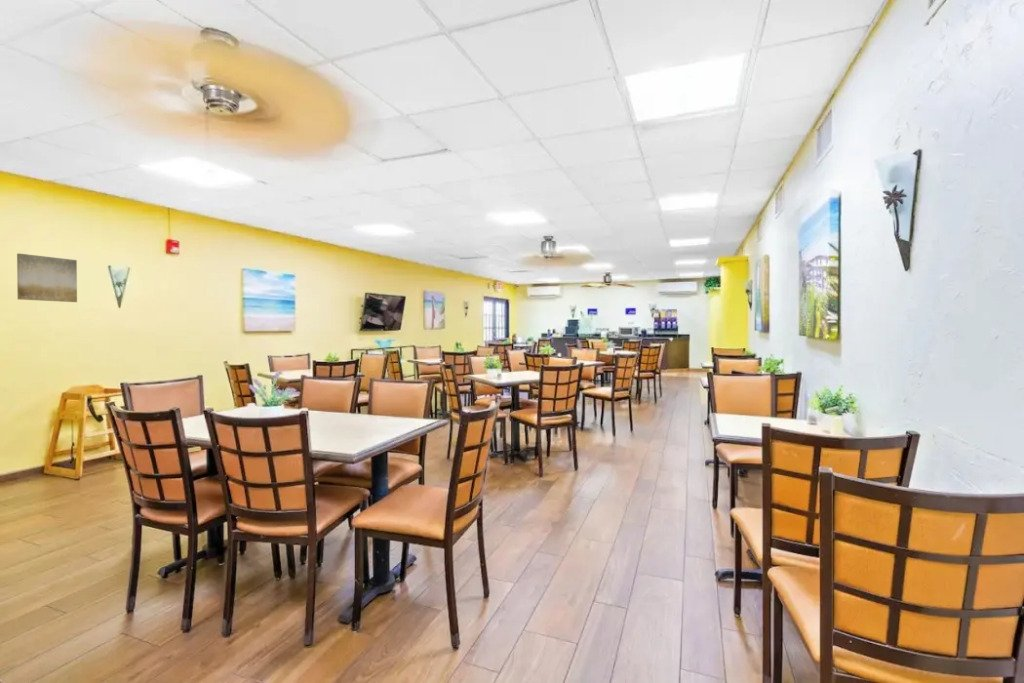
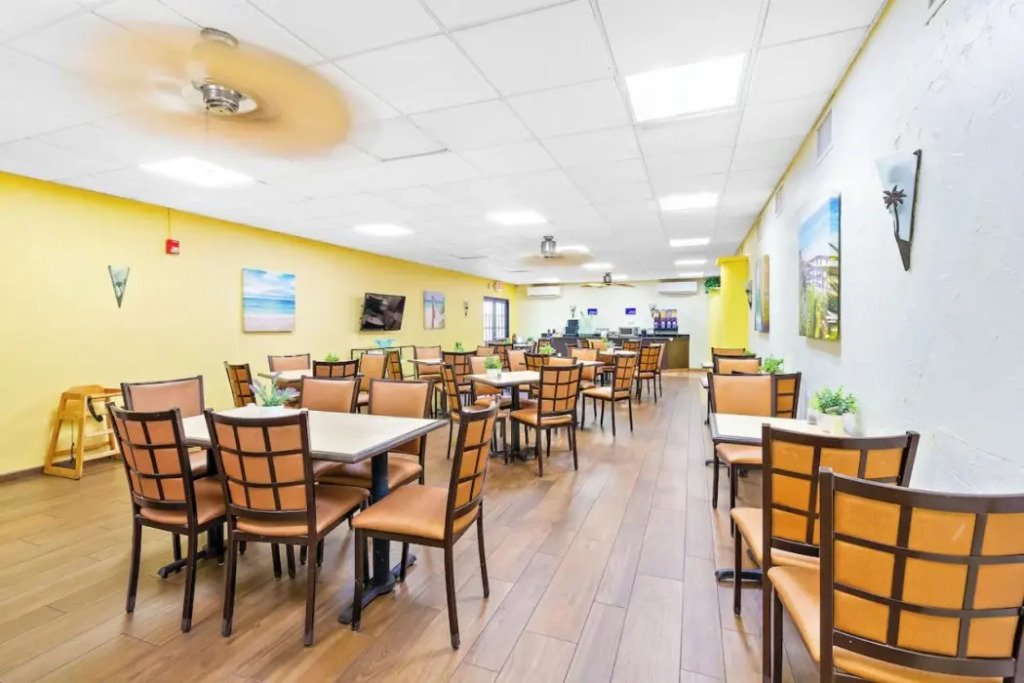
- wall art [16,252,78,303]
